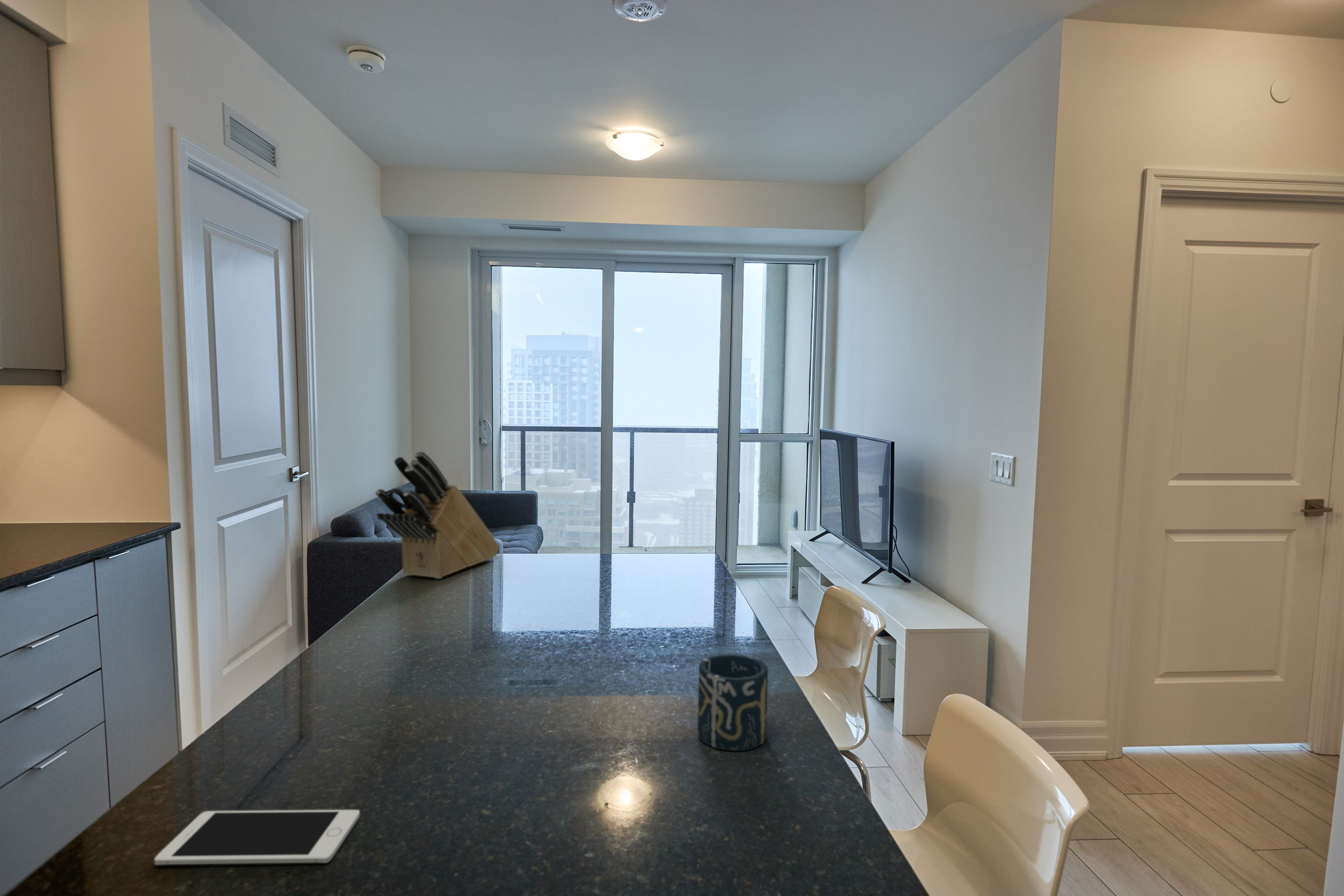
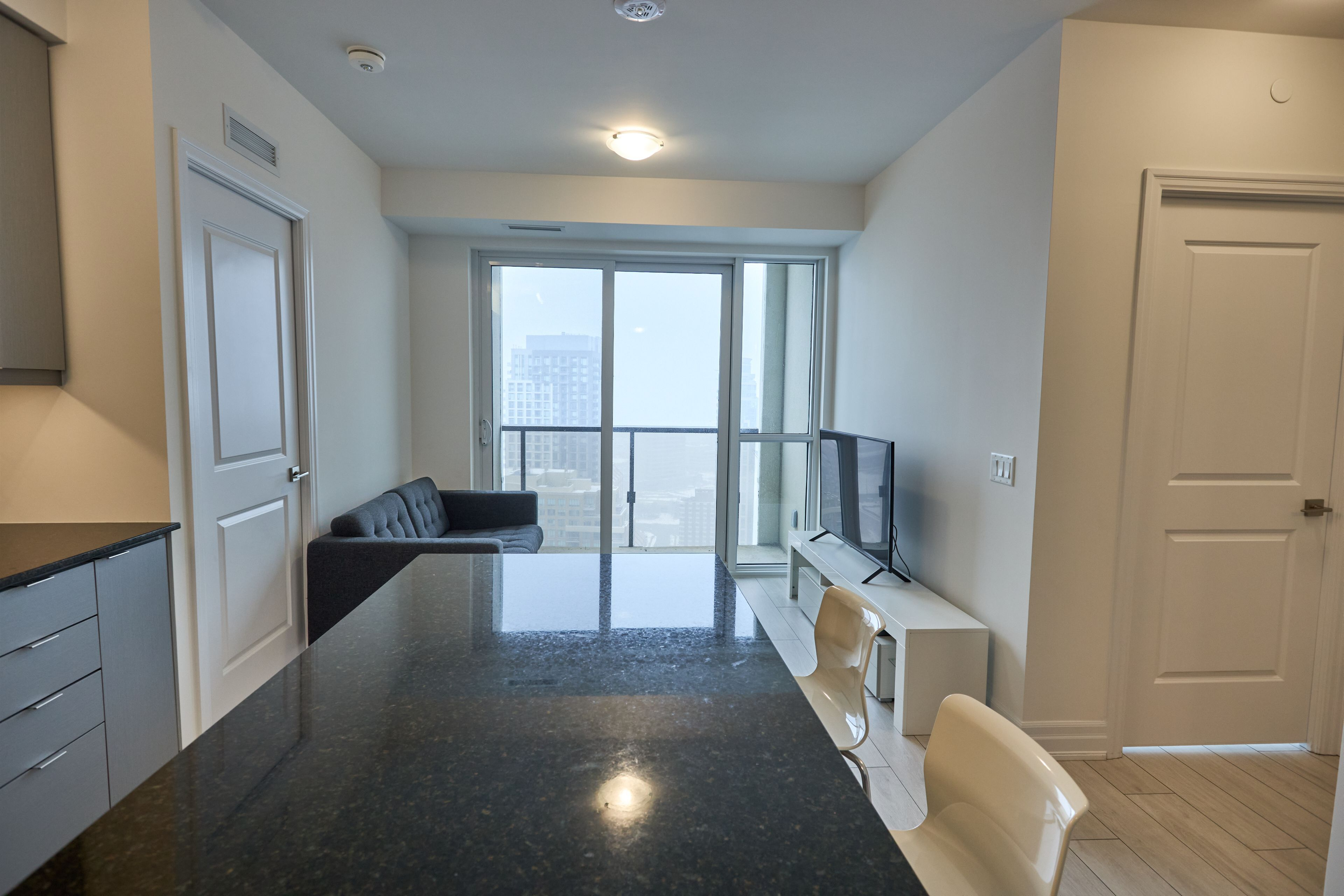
- cell phone [154,810,360,865]
- cup [697,654,768,751]
- knife block [375,450,500,579]
